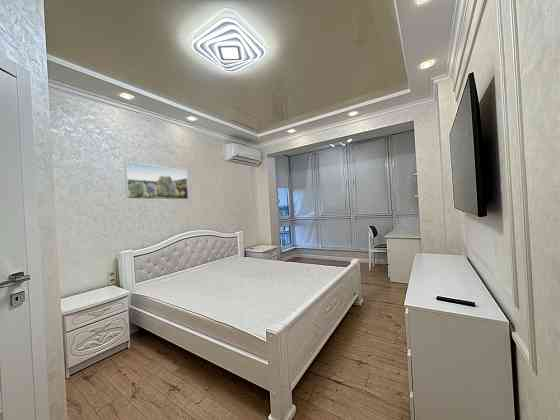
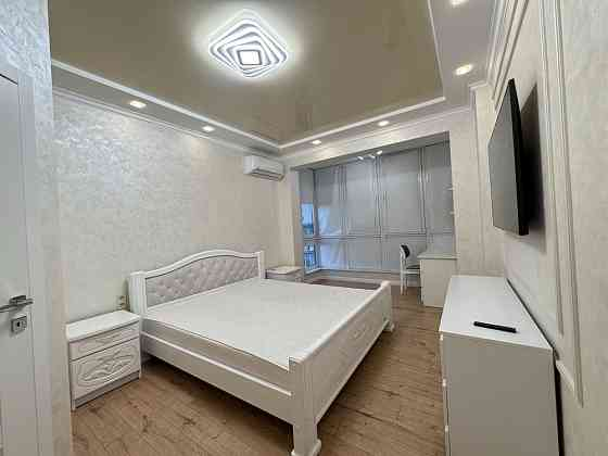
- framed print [124,161,189,201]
